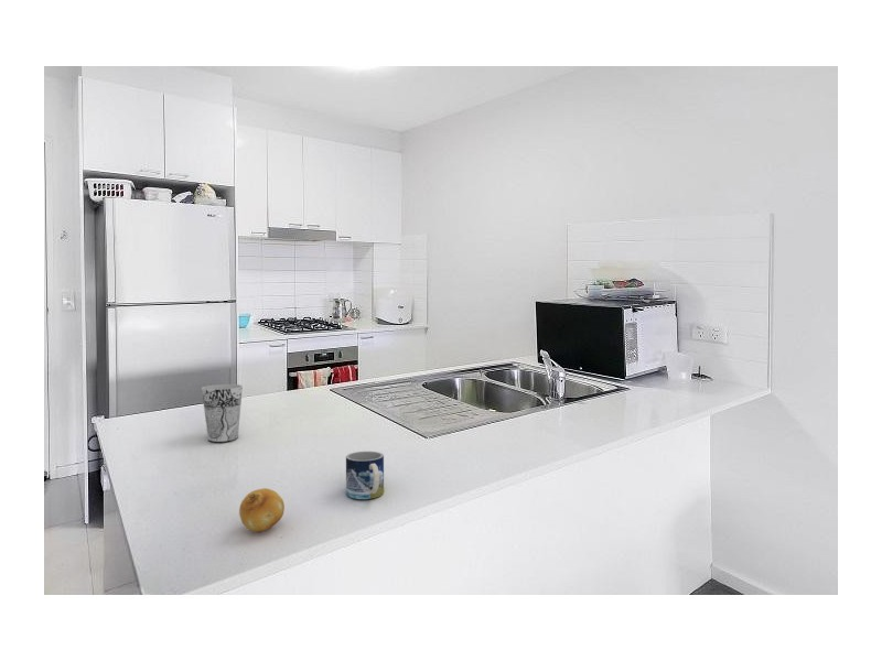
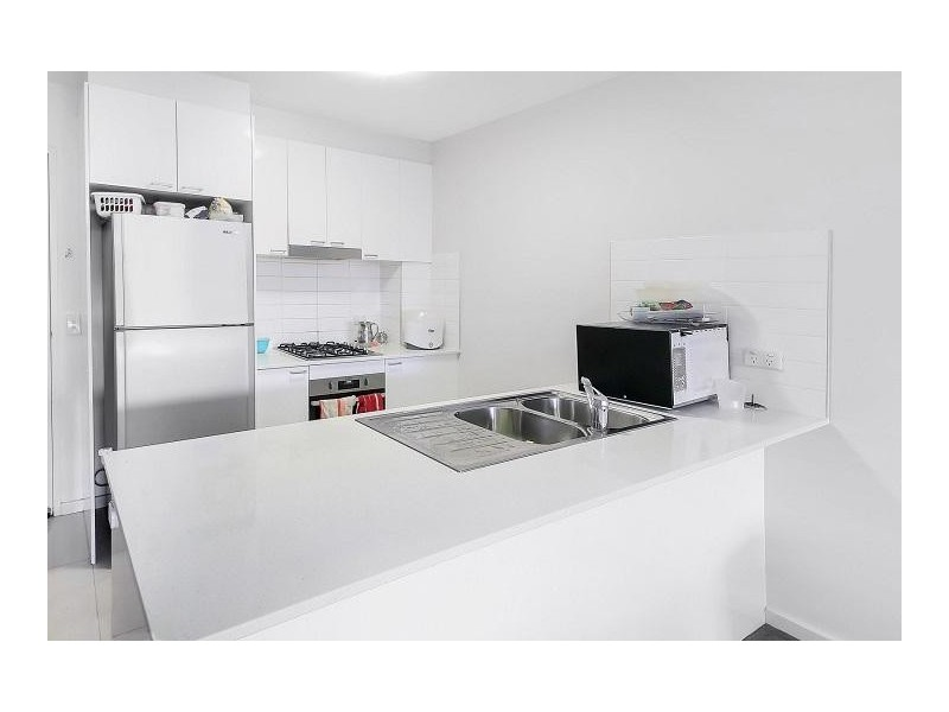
- mug [345,451,385,500]
- fruit [238,487,286,533]
- cup [201,383,244,443]
